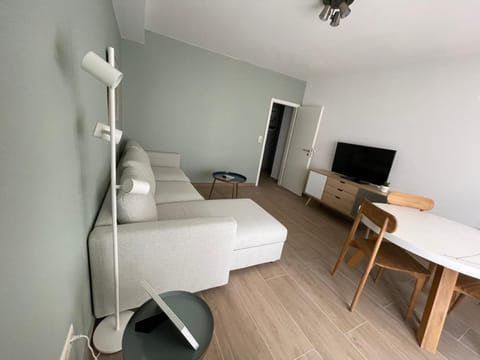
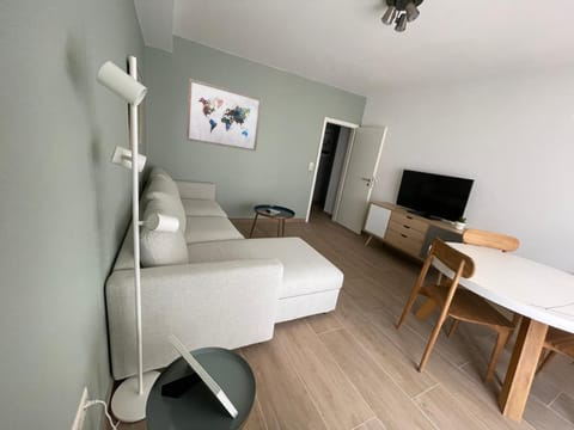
+ wall art [185,78,263,153]
